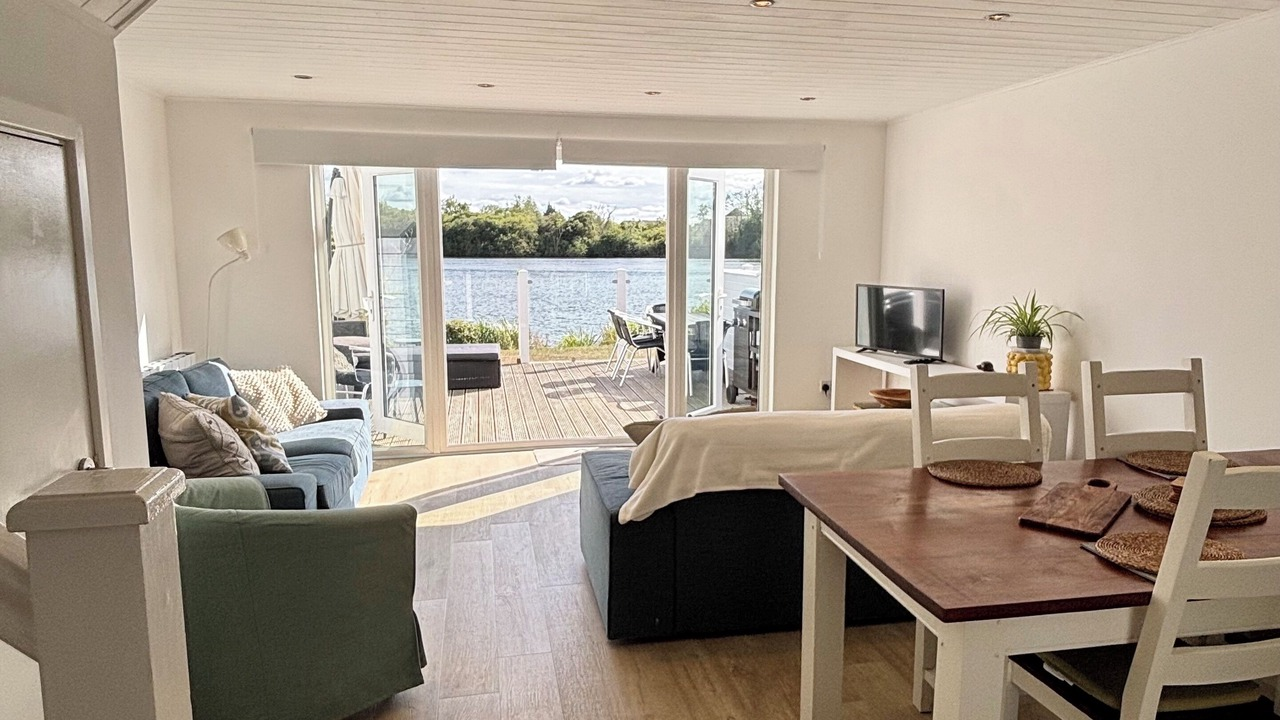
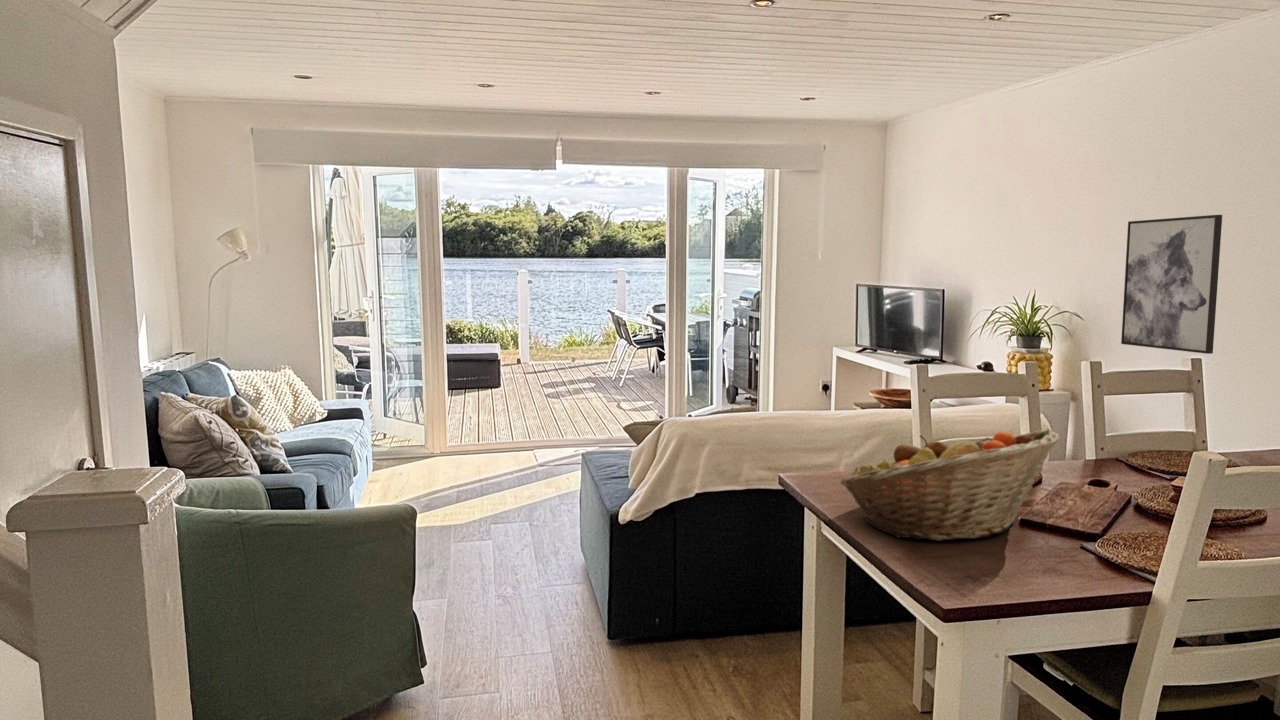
+ wall art [1120,214,1223,355]
+ fruit basket [839,428,1060,542]
